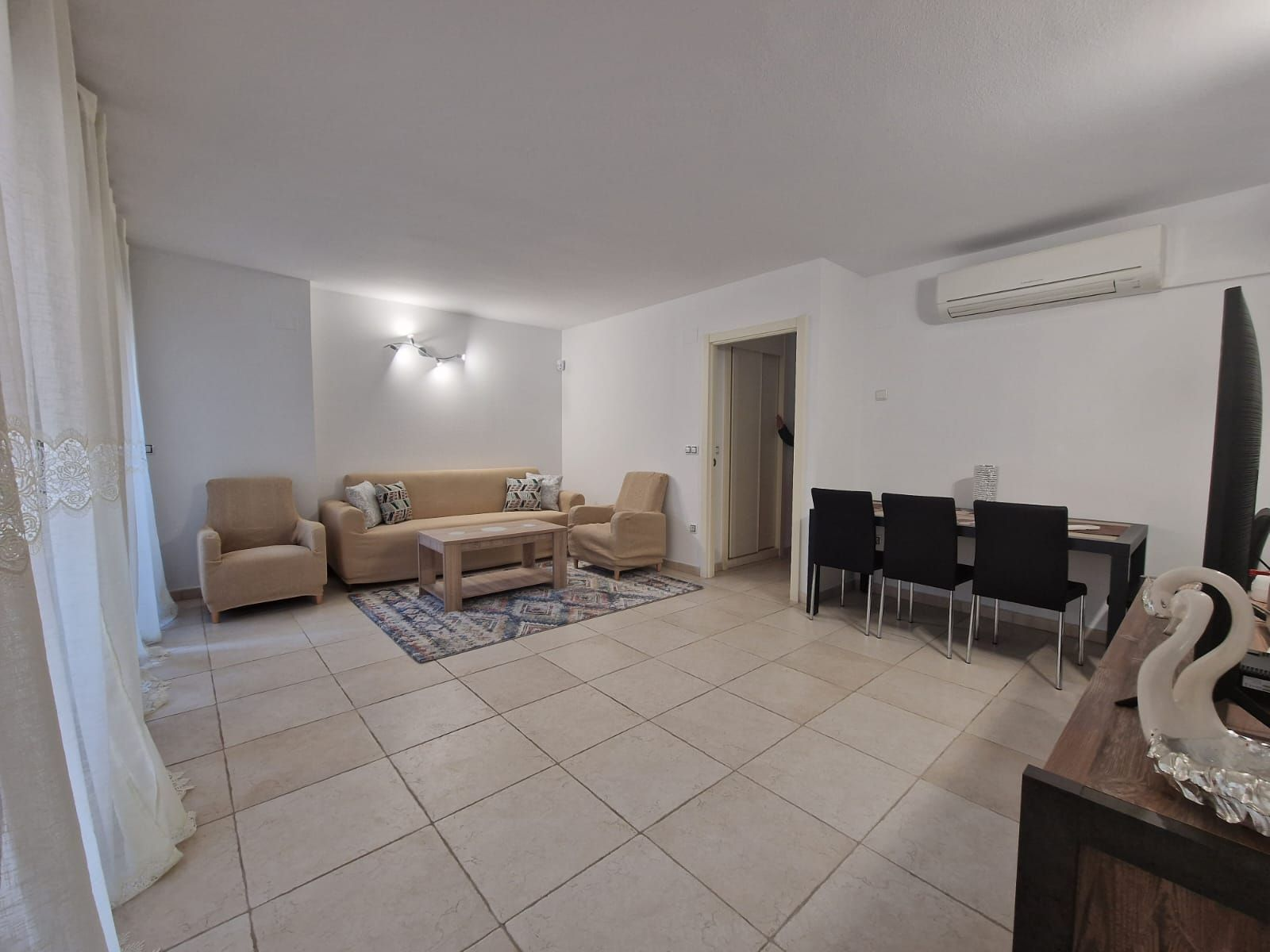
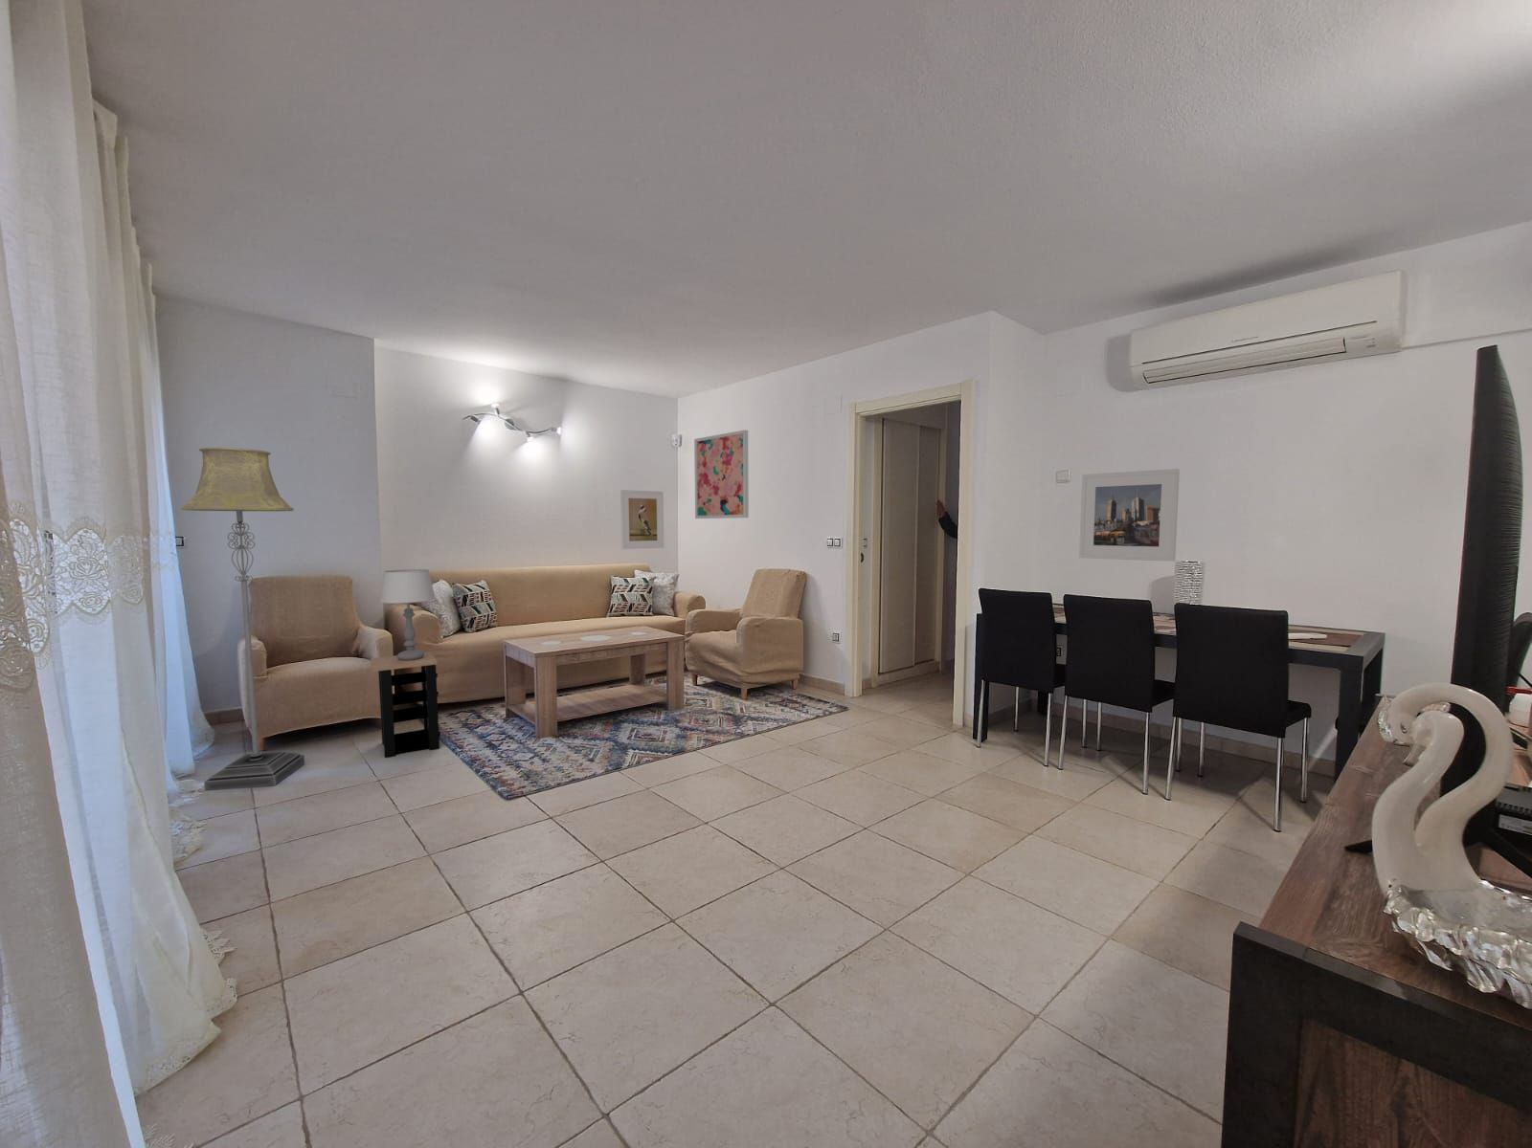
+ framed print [620,488,665,550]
+ wall art [694,429,750,520]
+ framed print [1078,468,1181,562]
+ side table [369,651,442,758]
+ floor lamp [181,446,305,792]
+ table lamp [379,568,437,660]
